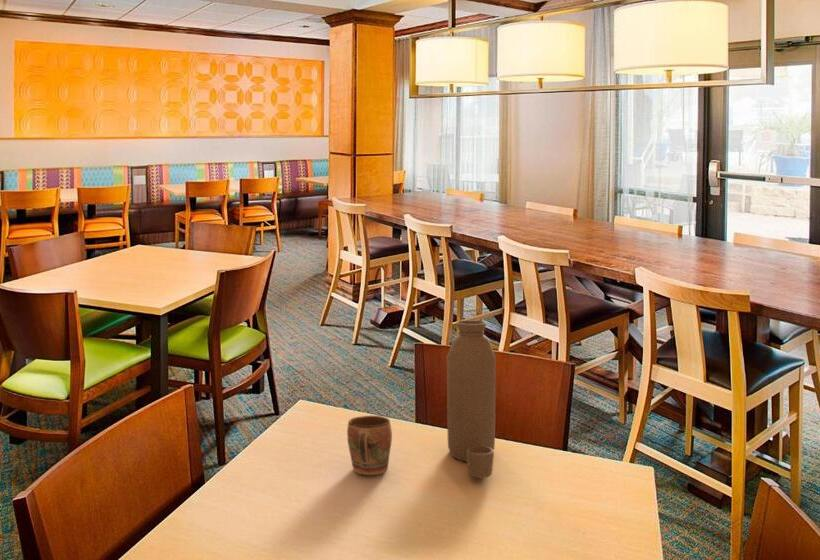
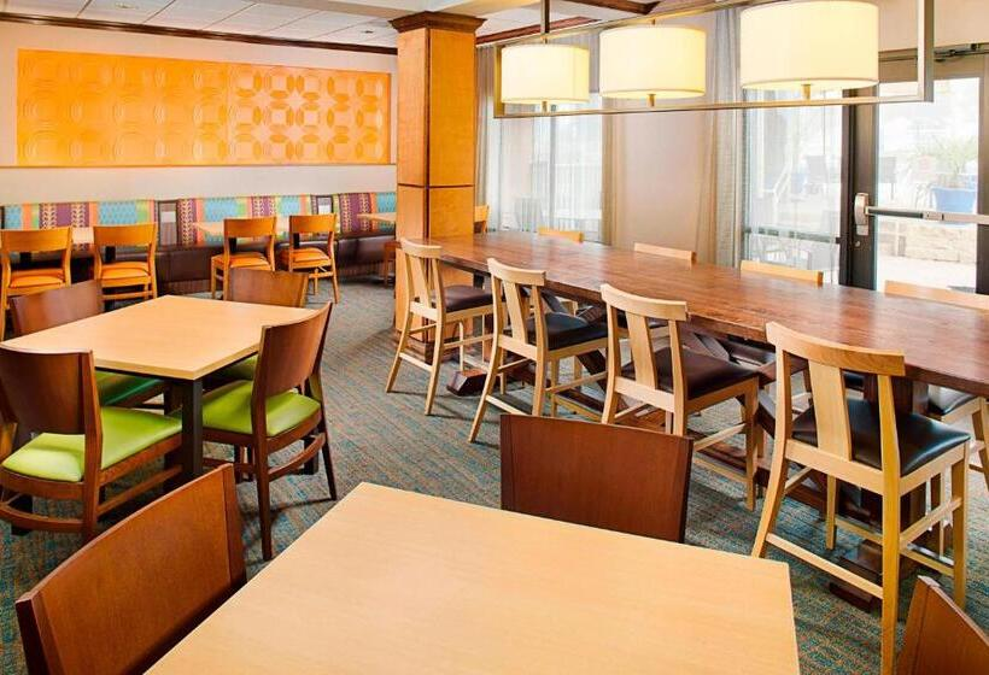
- water bottle [446,319,497,479]
- mug [346,415,393,476]
